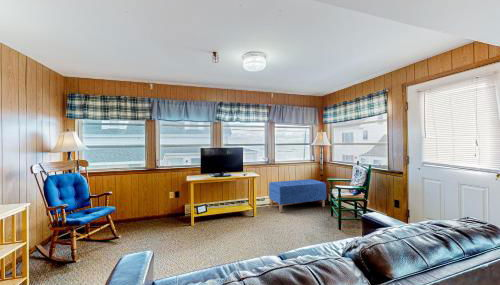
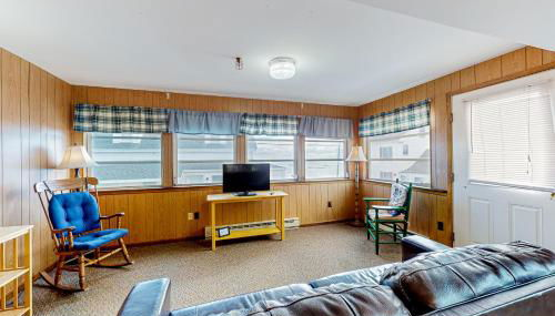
- bench [268,178,327,213]
